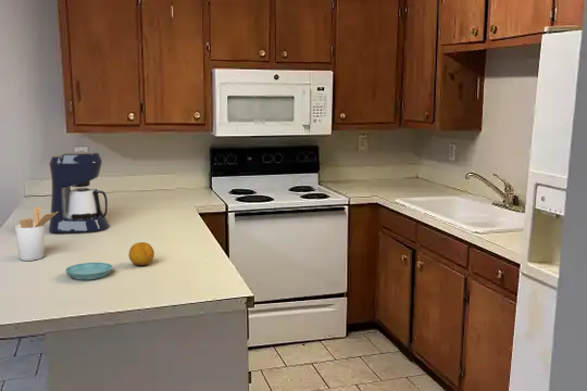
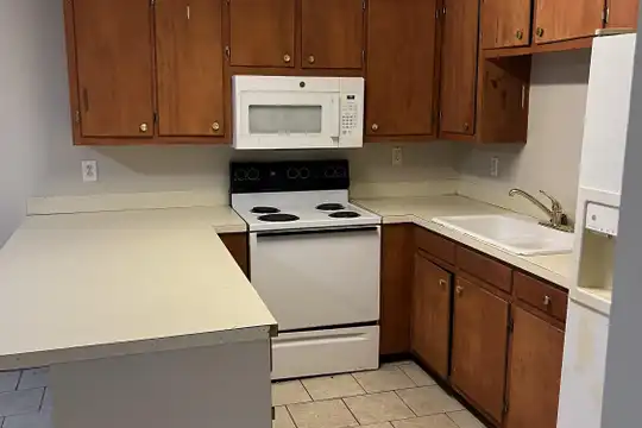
- saucer [64,262,114,281]
- coffee maker [48,151,111,234]
- utensil holder [14,206,58,262]
- fruit [127,241,155,266]
